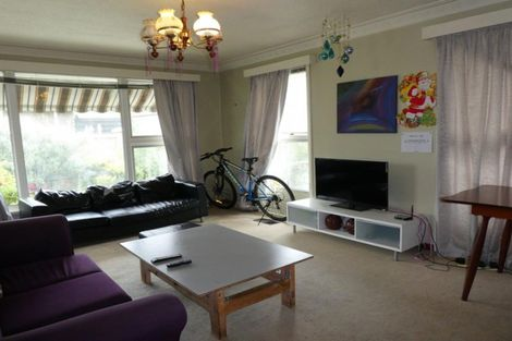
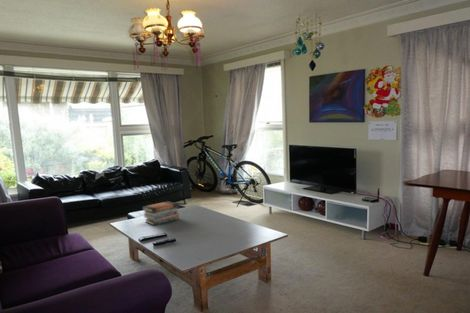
+ book stack [141,200,180,226]
